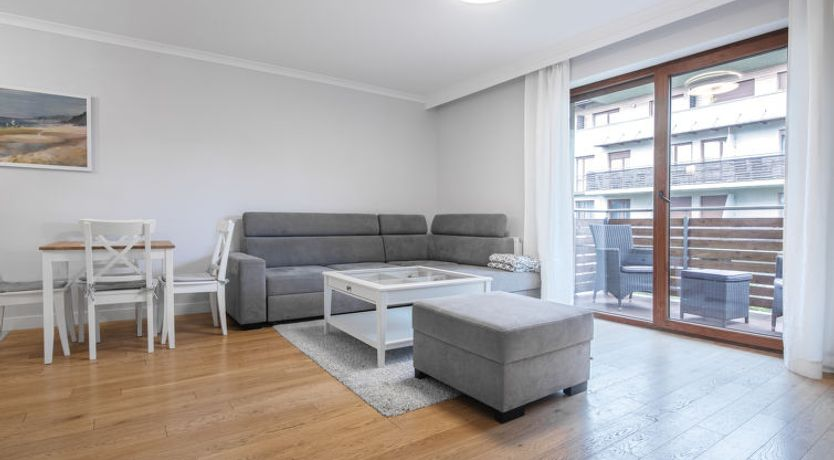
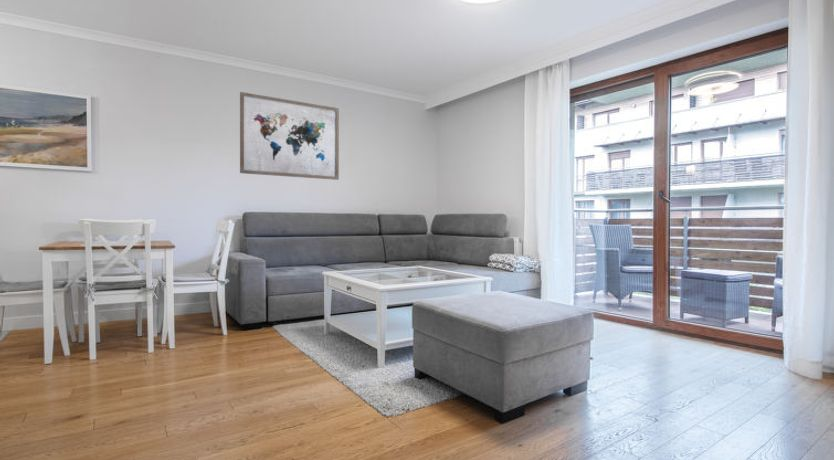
+ wall art [239,91,340,181]
